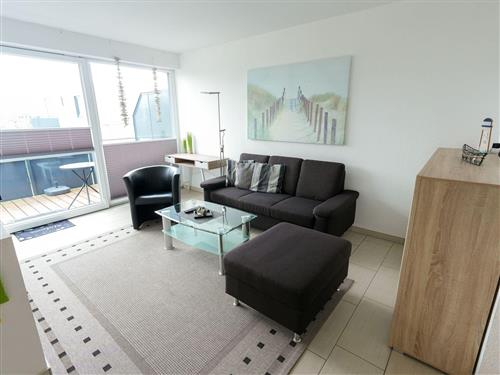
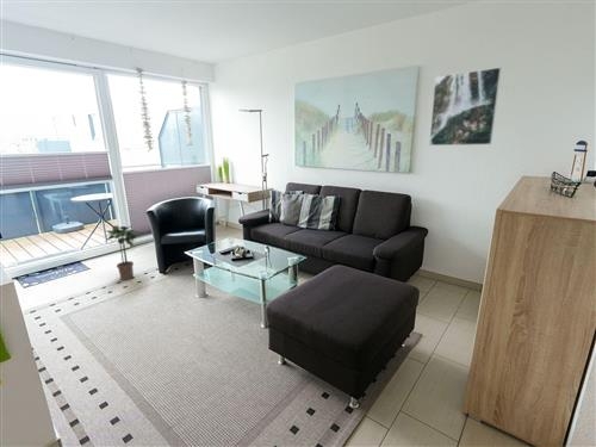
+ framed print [428,67,503,147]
+ potted plant [103,224,141,281]
